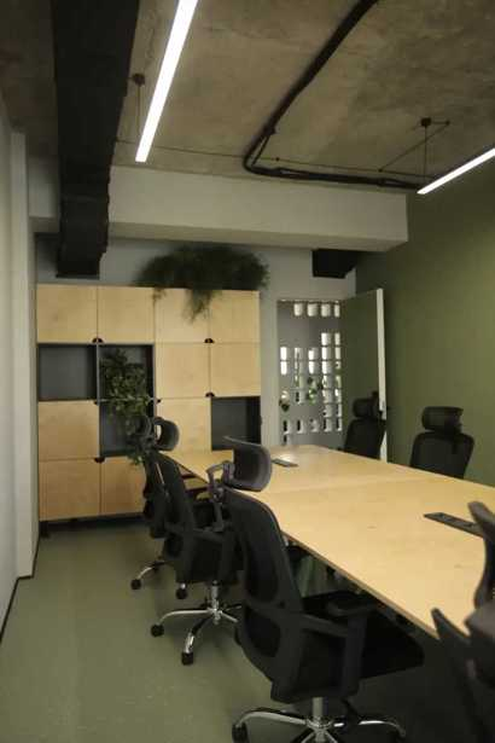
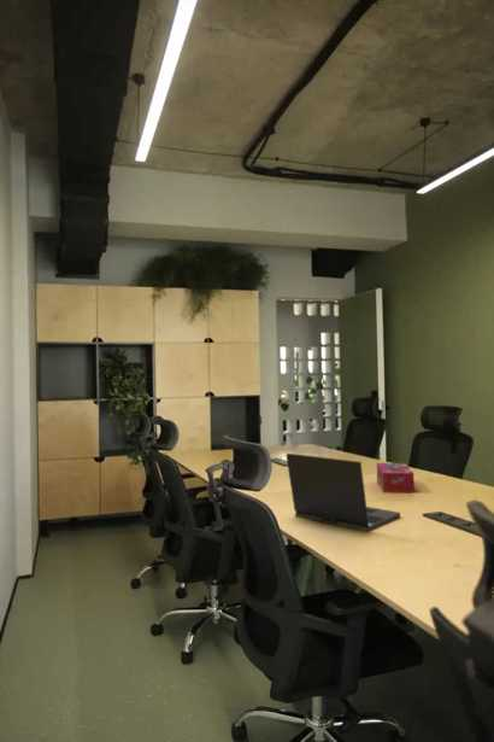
+ tissue box [376,462,416,495]
+ laptop [286,452,401,532]
